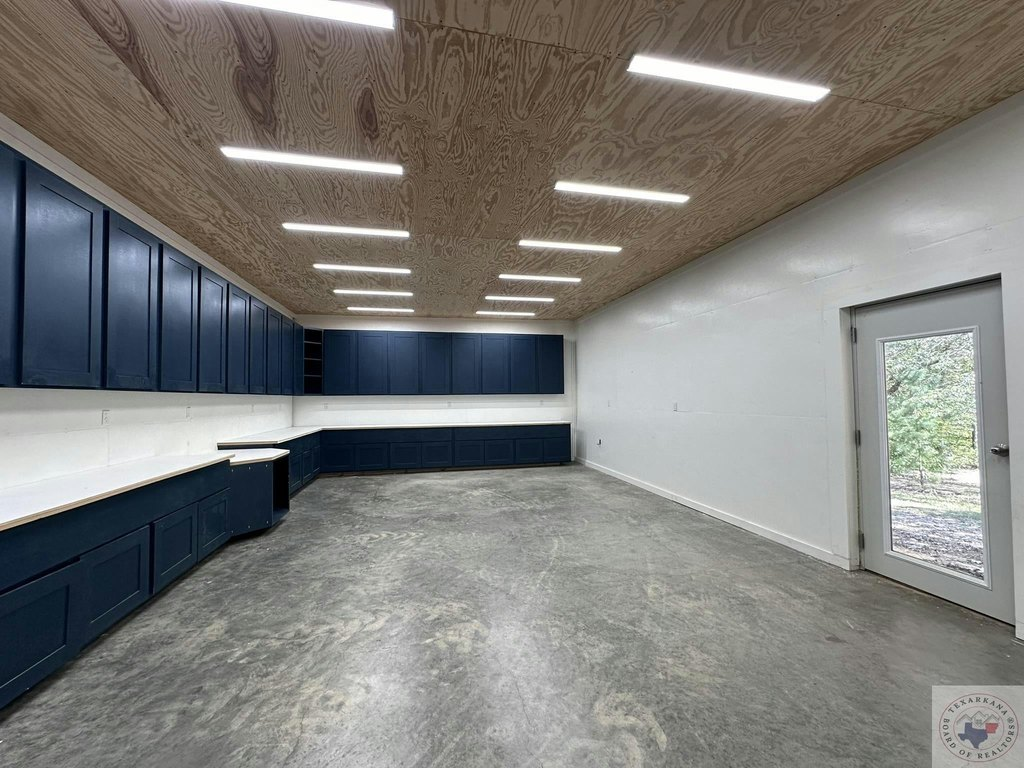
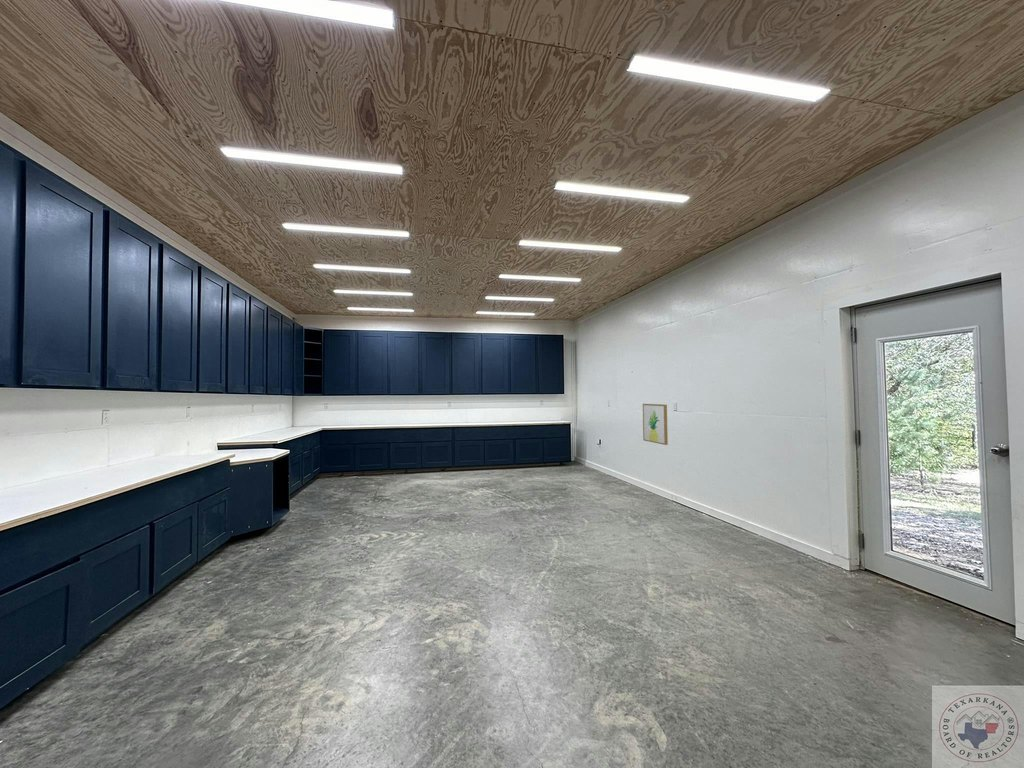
+ wall art [642,403,669,446]
